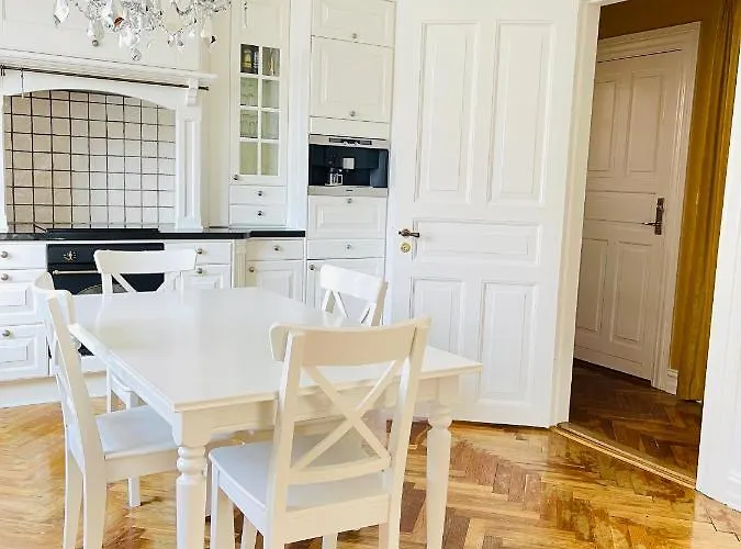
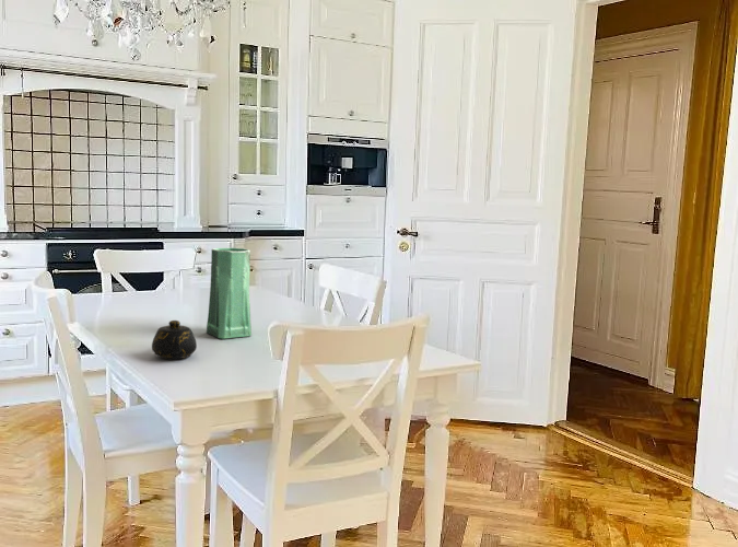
+ vase [206,246,253,339]
+ teapot [151,319,198,360]
